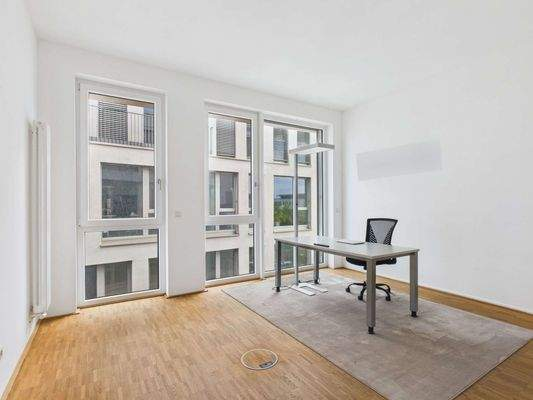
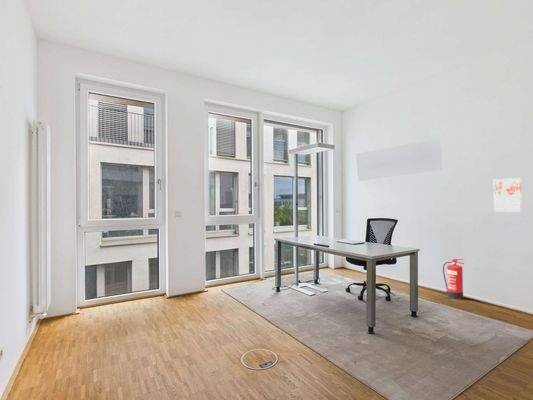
+ wall art [493,177,523,213]
+ fire extinguisher [442,258,465,300]
